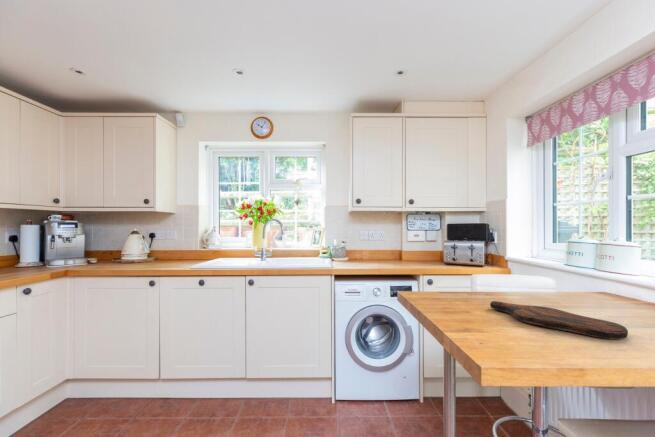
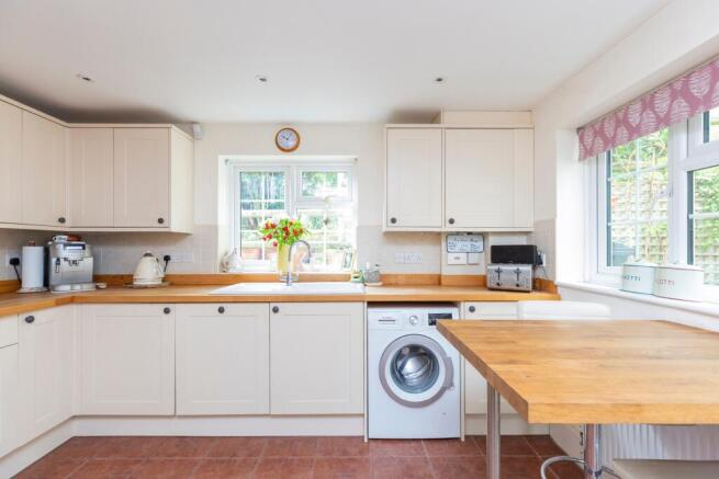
- cutting board [489,300,629,341]
